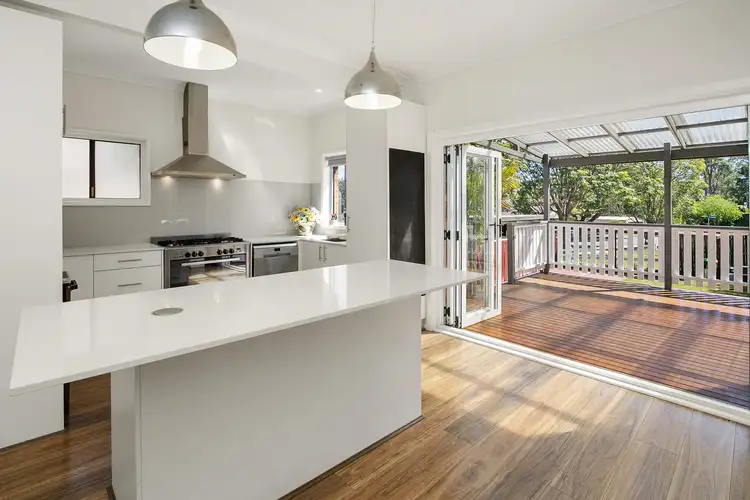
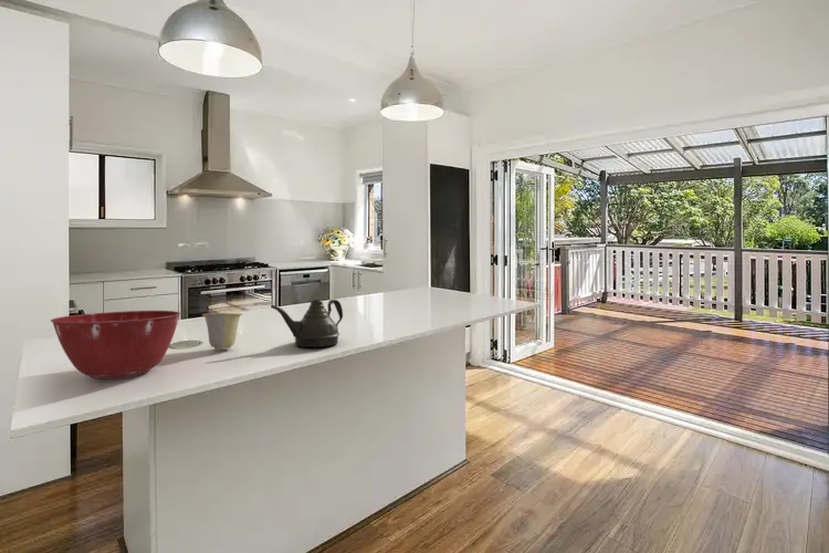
+ mixing bowl [50,310,181,380]
+ teapot [270,299,344,348]
+ cup [201,312,243,351]
